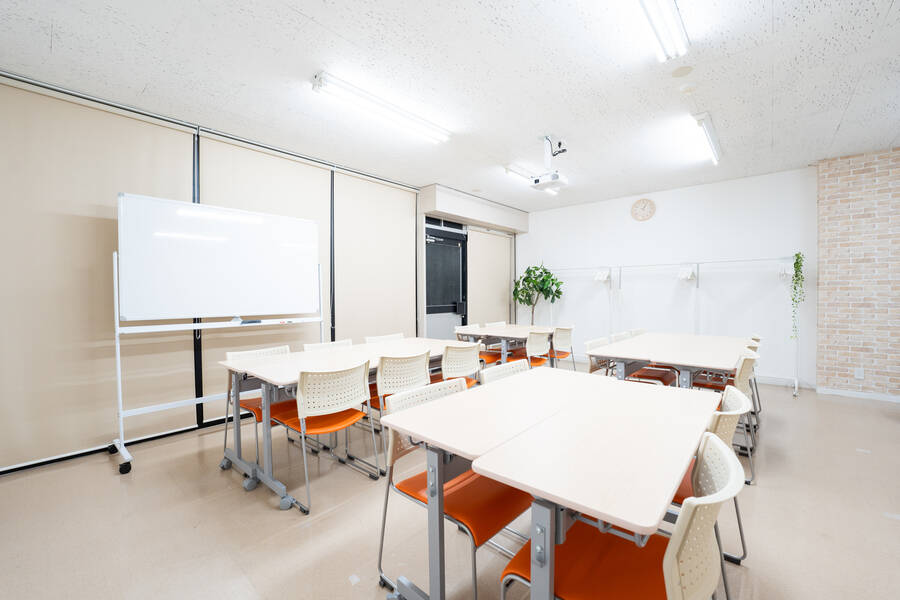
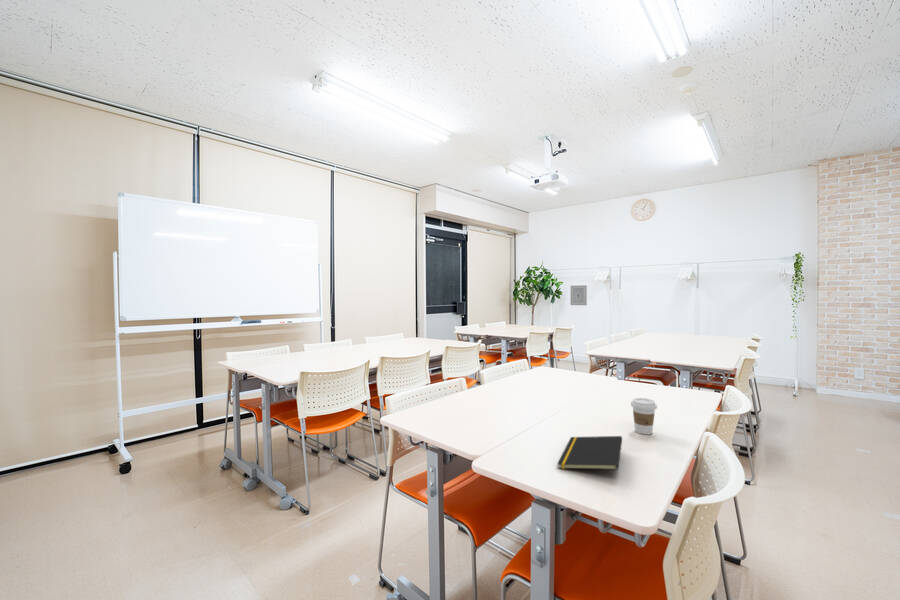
+ notepad [556,435,623,471]
+ wall art [570,284,588,306]
+ coffee cup [630,397,658,435]
